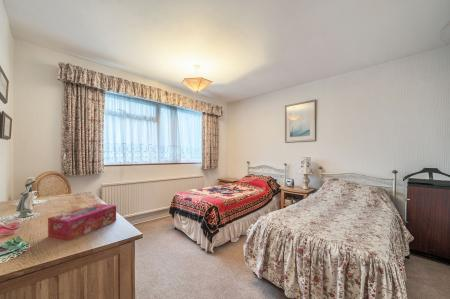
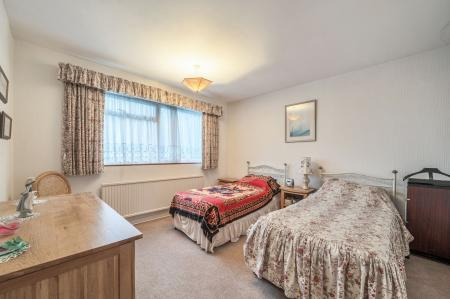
- tissue box [47,203,117,242]
